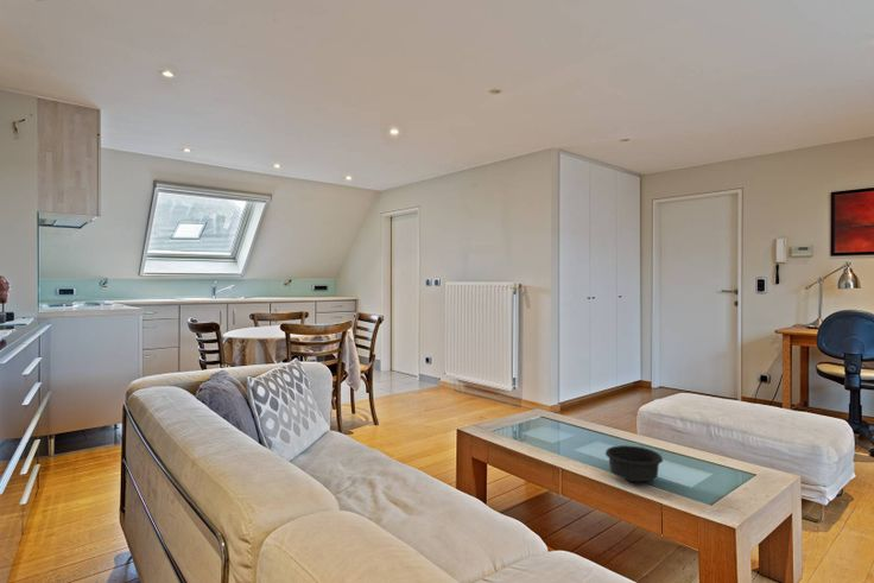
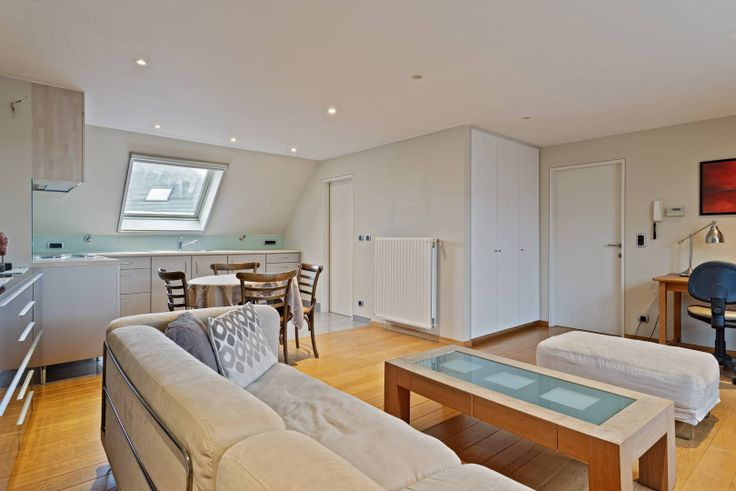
- bowl [604,444,664,483]
